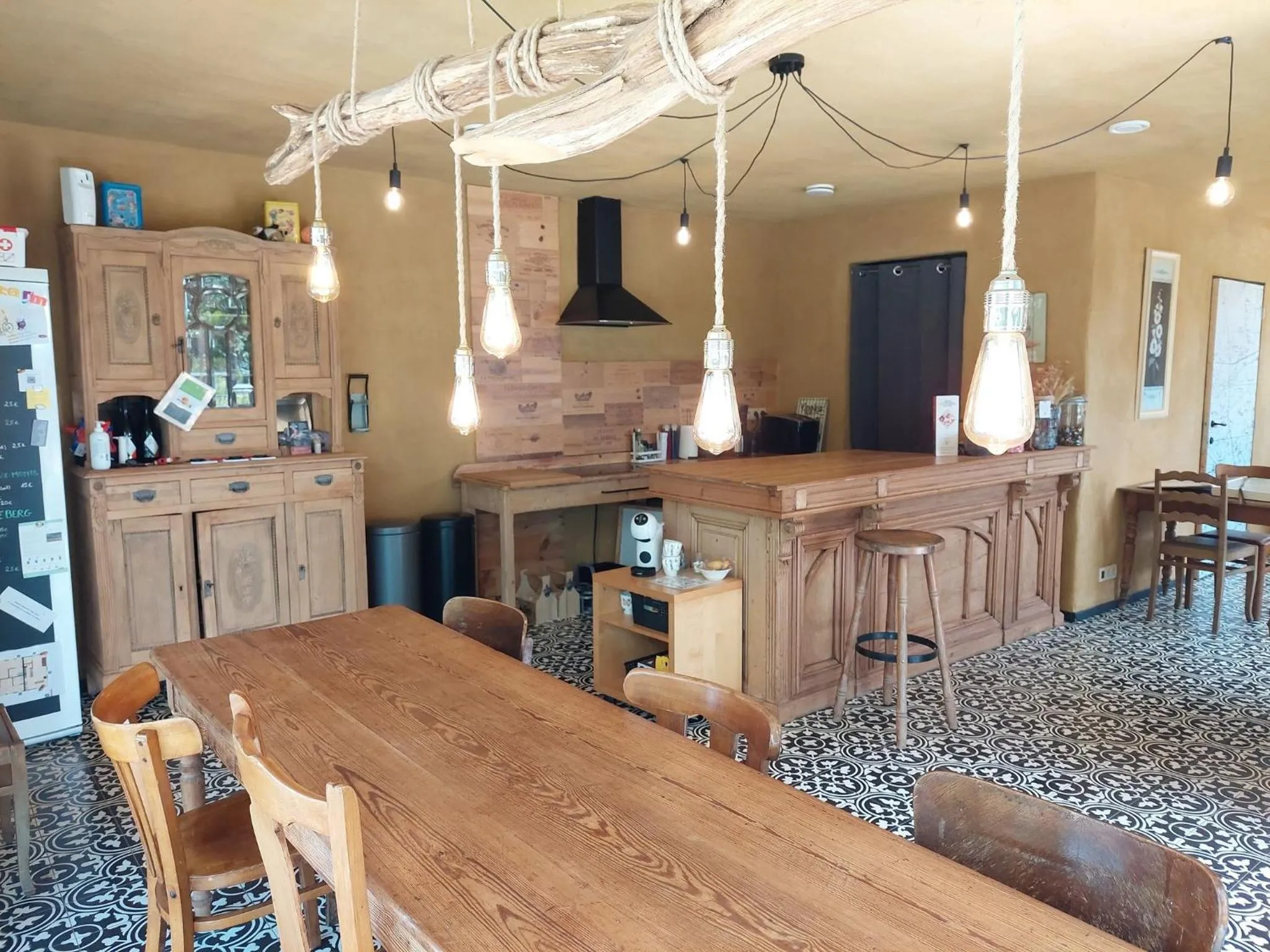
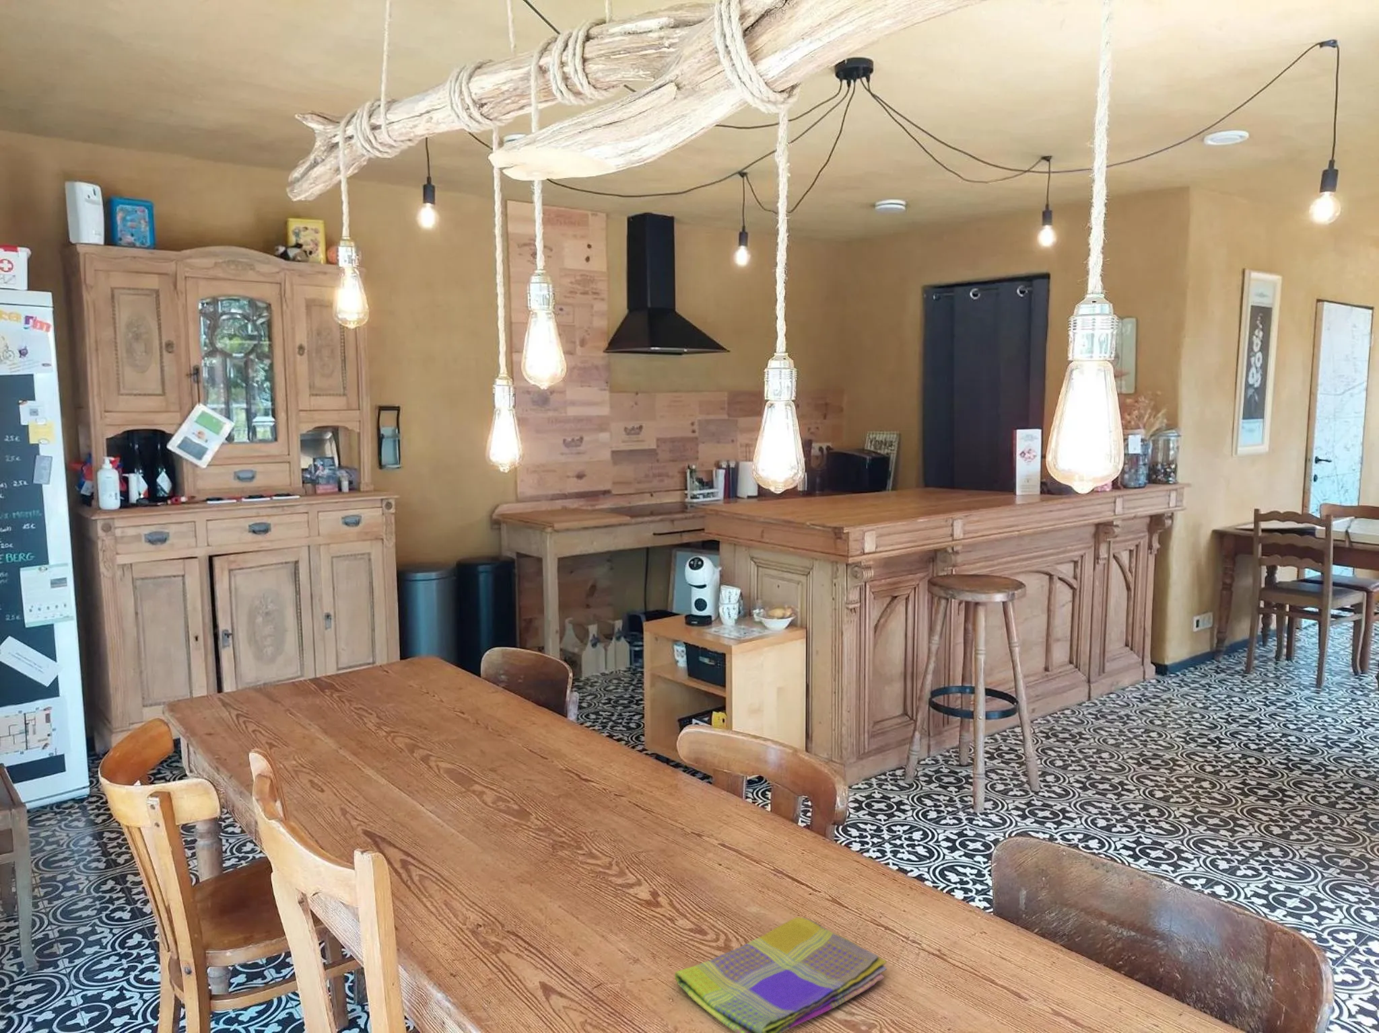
+ dish towel [674,917,887,1033]
